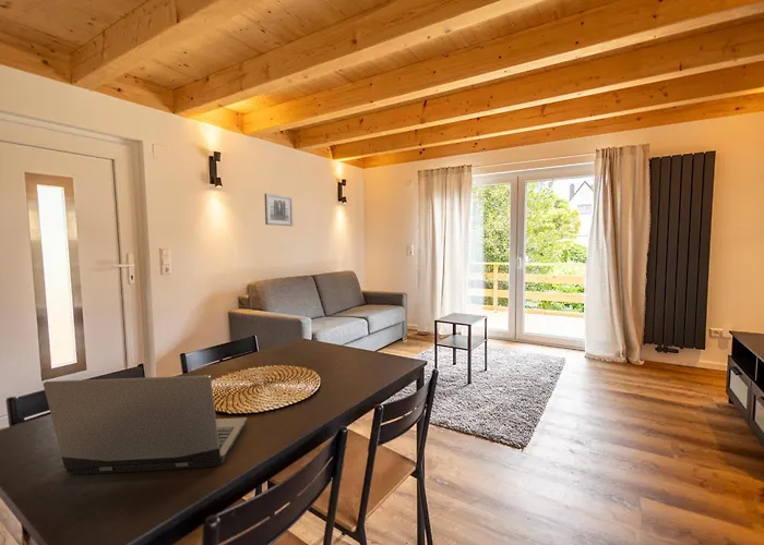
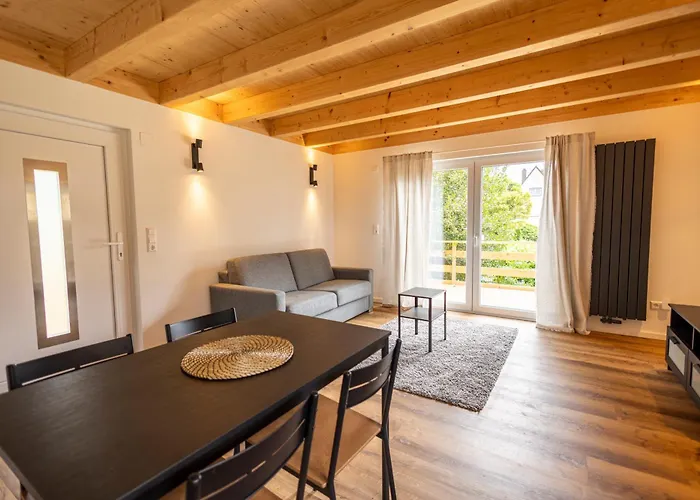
- laptop computer [43,374,248,475]
- wall art [264,193,294,227]
